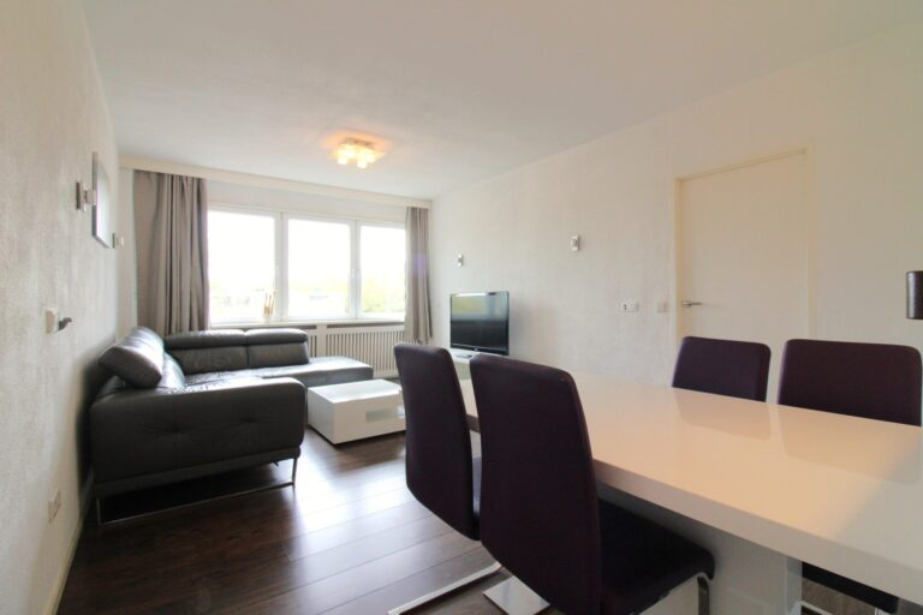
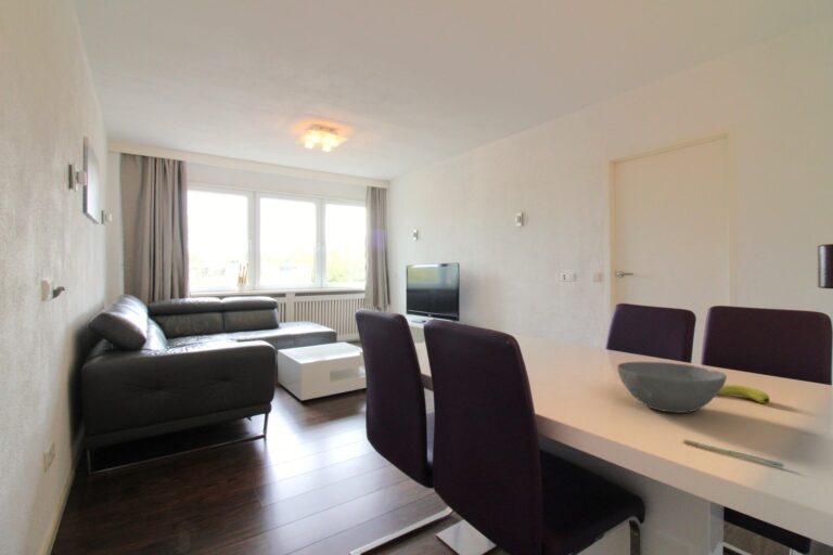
+ pen [683,438,785,468]
+ bowl [616,361,728,414]
+ banana [717,384,771,404]
